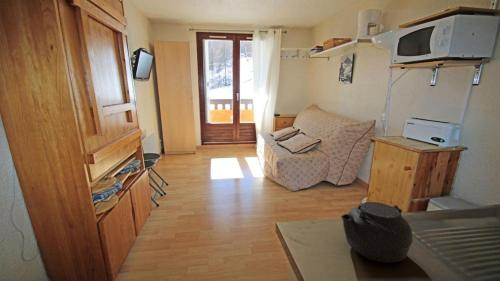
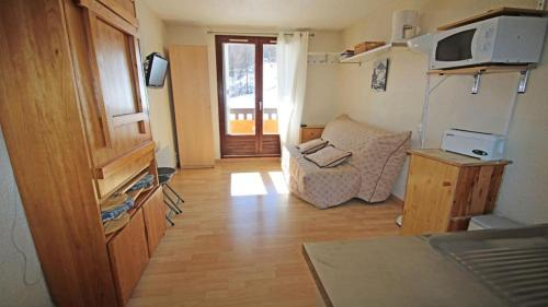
- teapot [340,201,421,264]
